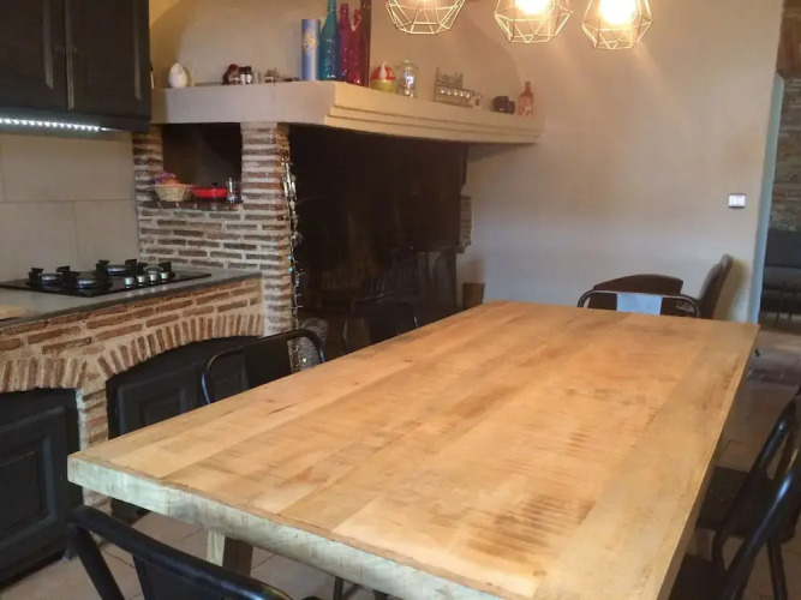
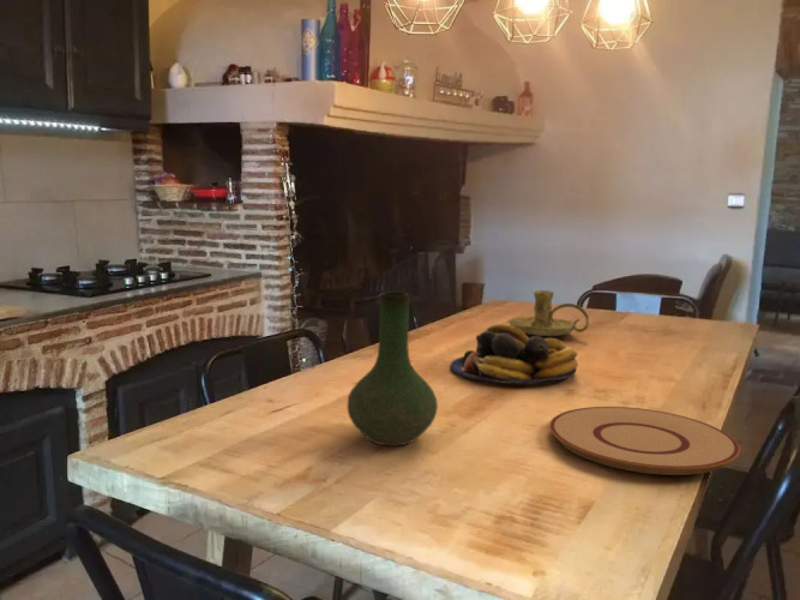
+ fruit bowl [450,323,579,385]
+ vase [347,290,439,446]
+ candle holder [509,289,590,337]
+ plate [548,406,741,476]
